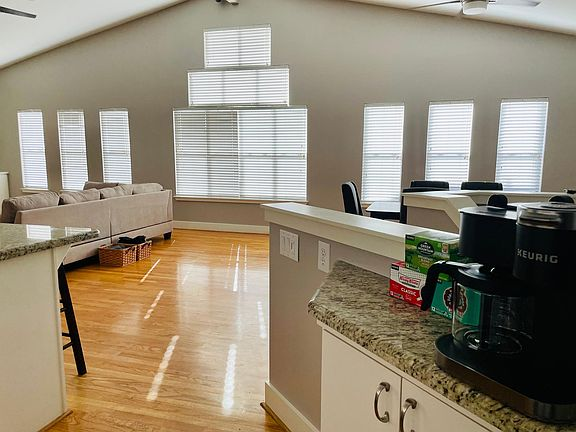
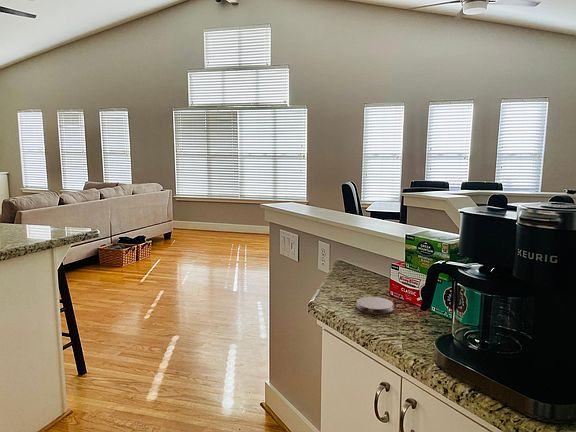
+ coaster [355,296,394,315]
